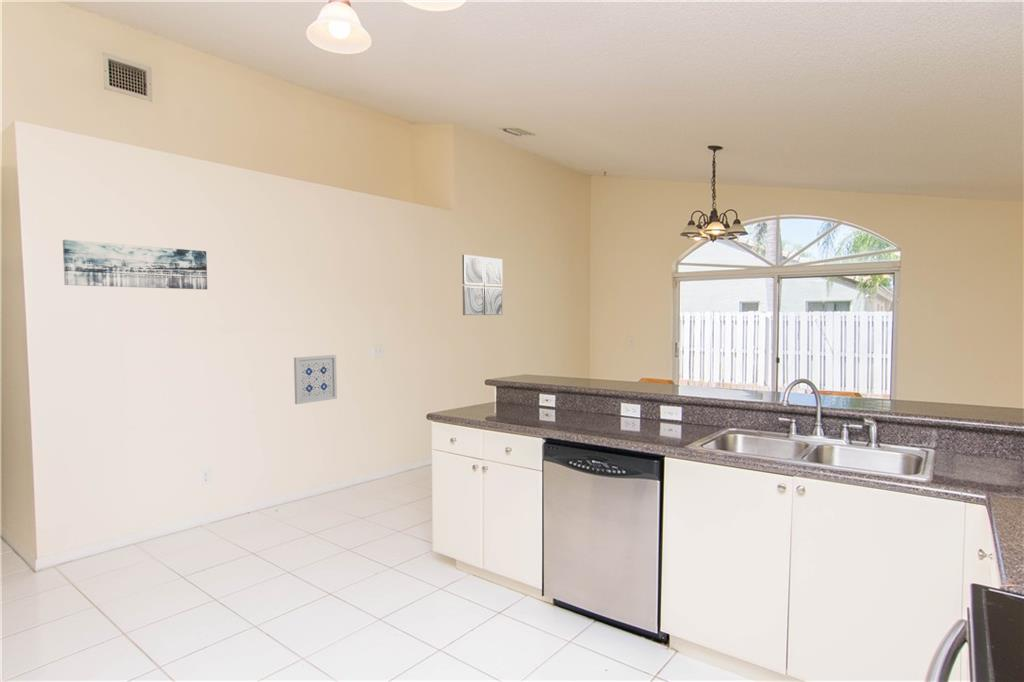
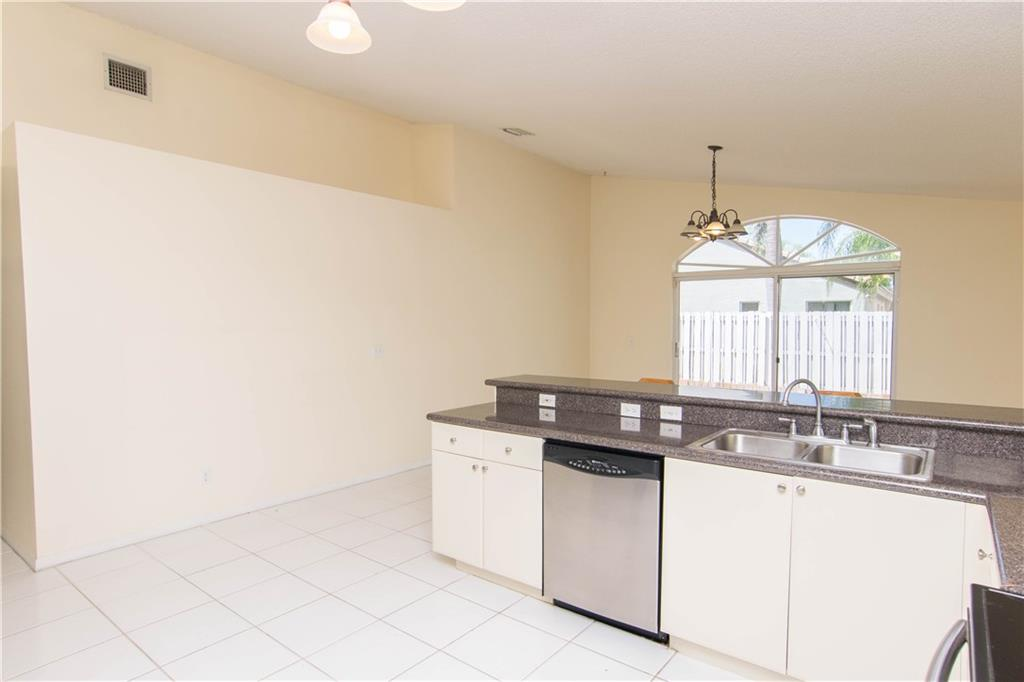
- wall art [62,239,208,290]
- wall art [461,254,504,316]
- wall art [293,354,338,405]
